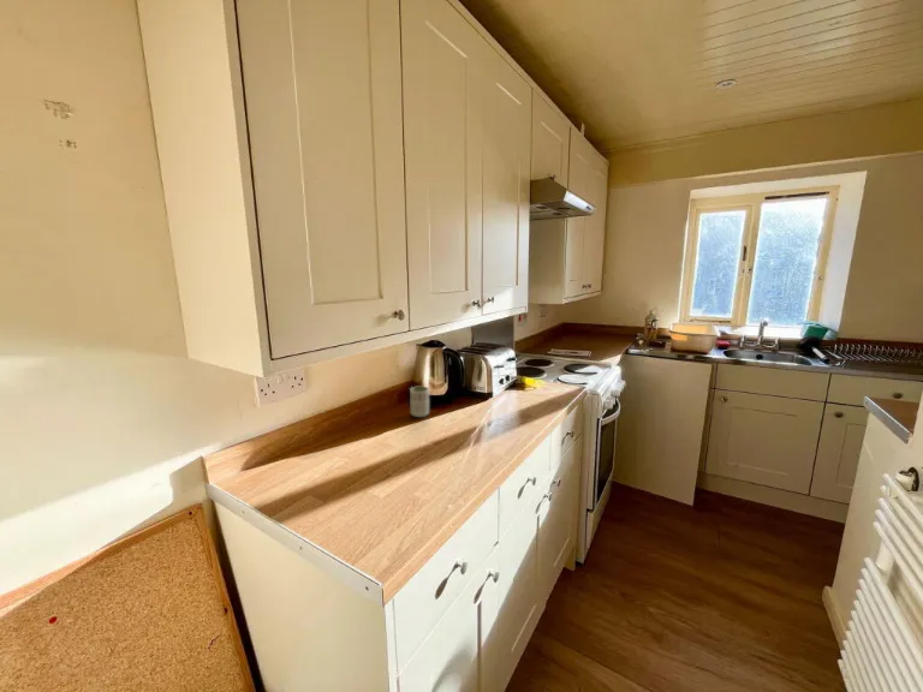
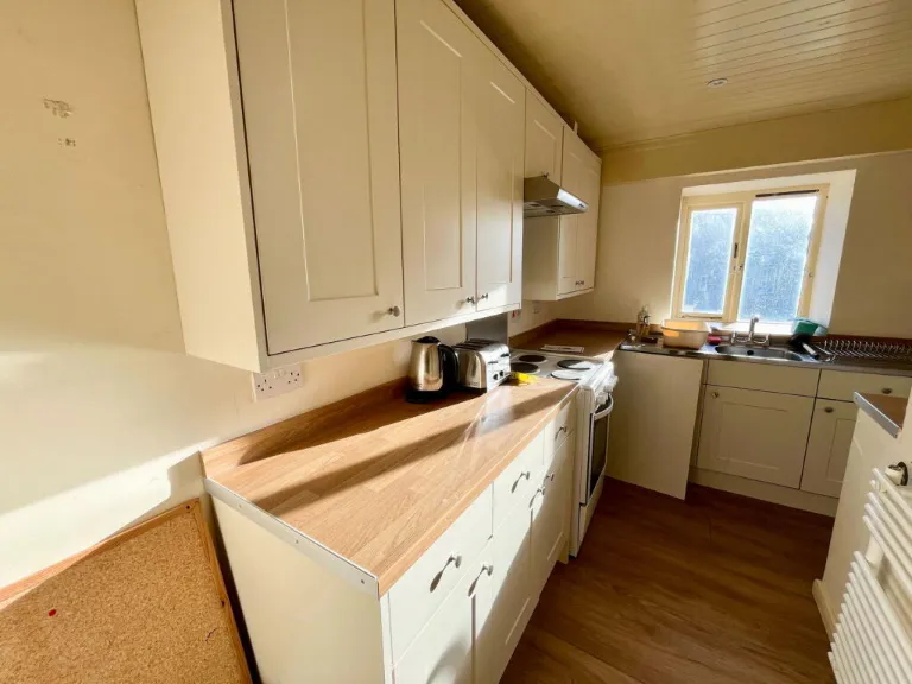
- cup [409,386,430,418]
